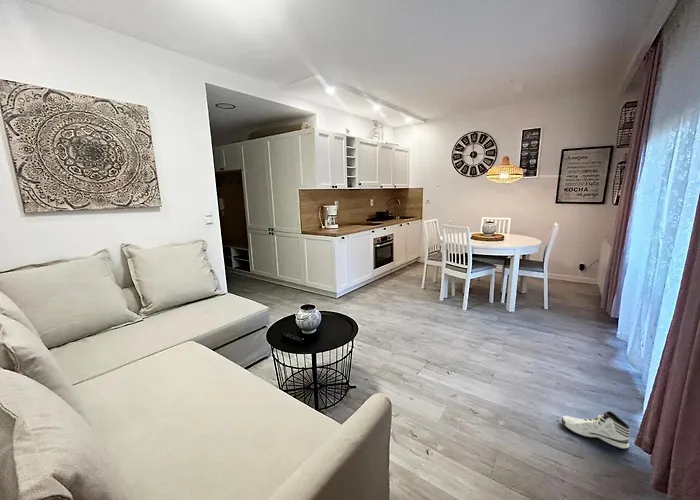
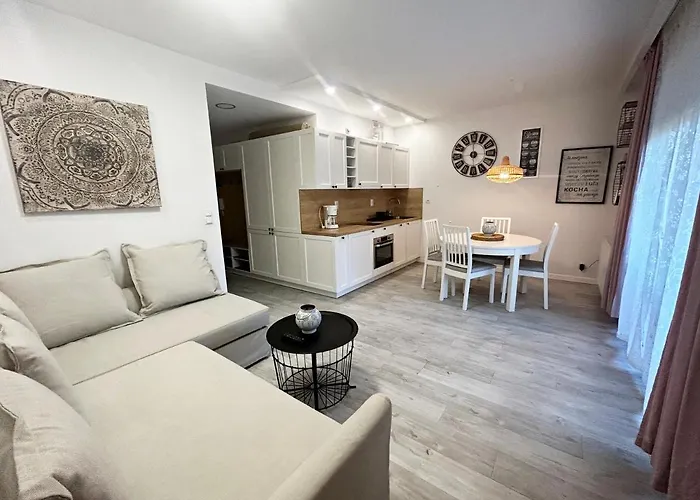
- sneaker [561,410,631,450]
